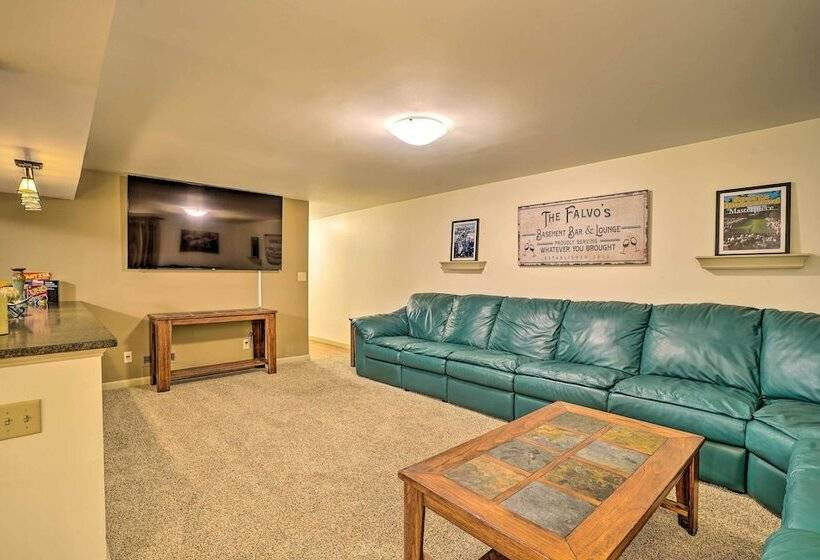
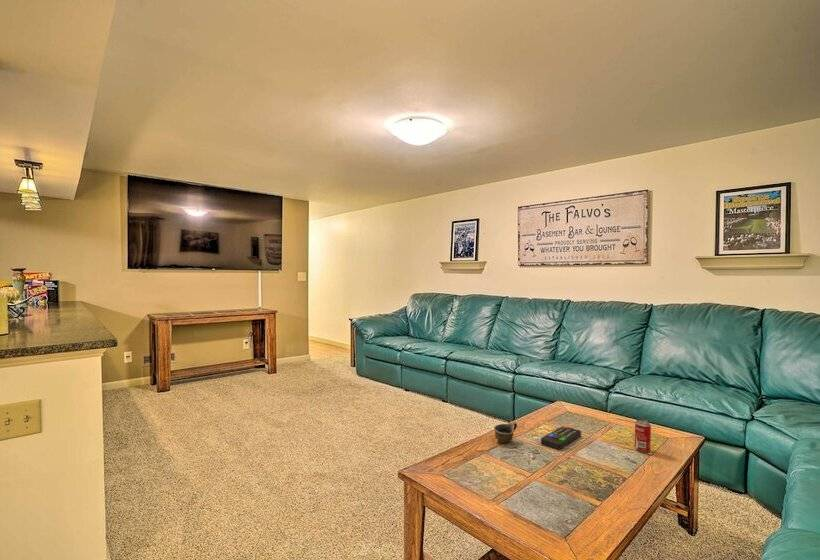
+ remote control [540,425,582,450]
+ cup [493,420,518,444]
+ beverage can [634,419,652,453]
